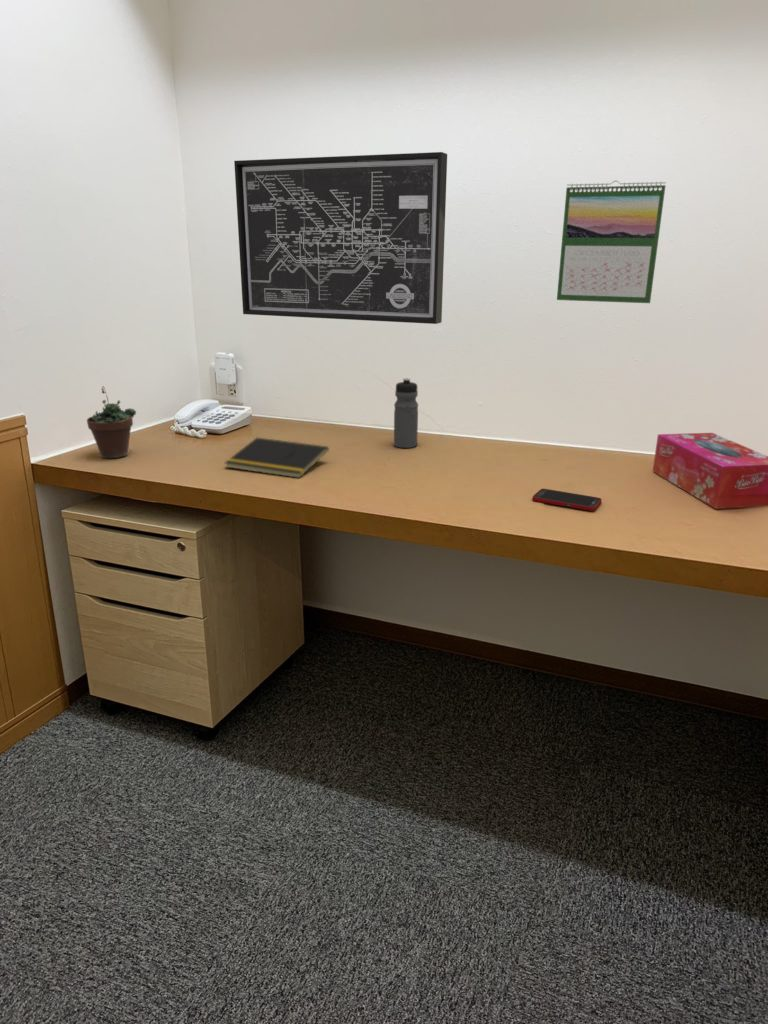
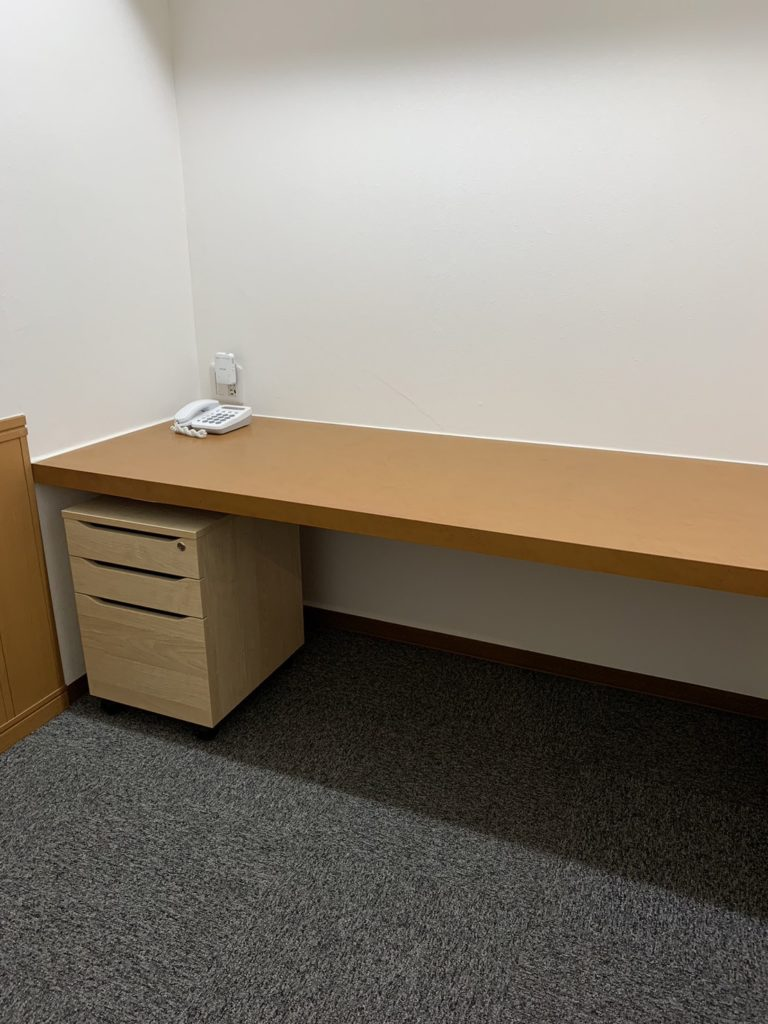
- tissue box [652,432,768,510]
- water bottle [393,377,419,449]
- cell phone [531,488,603,512]
- calendar [556,179,667,304]
- wall art [233,151,448,325]
- succulent plant [86,385,137,459]
- notepad [224,437,329,479]
